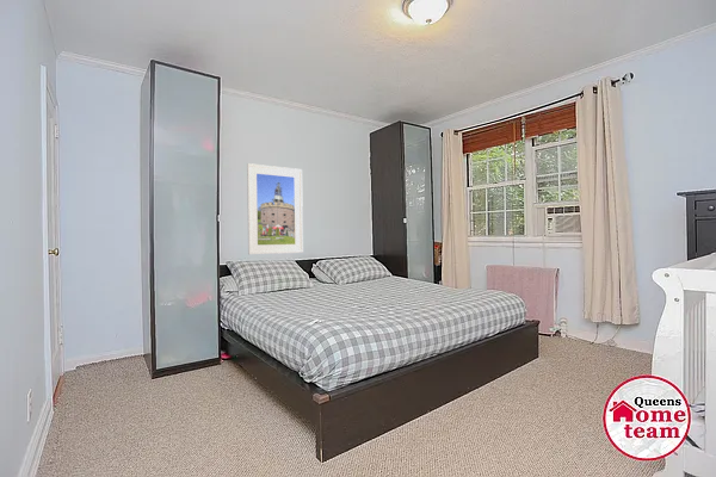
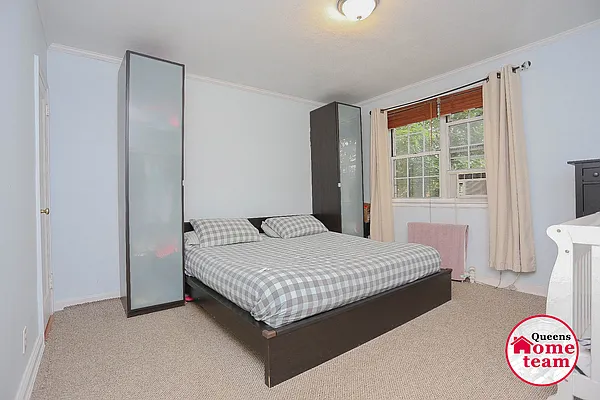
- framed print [246,162,304,255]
